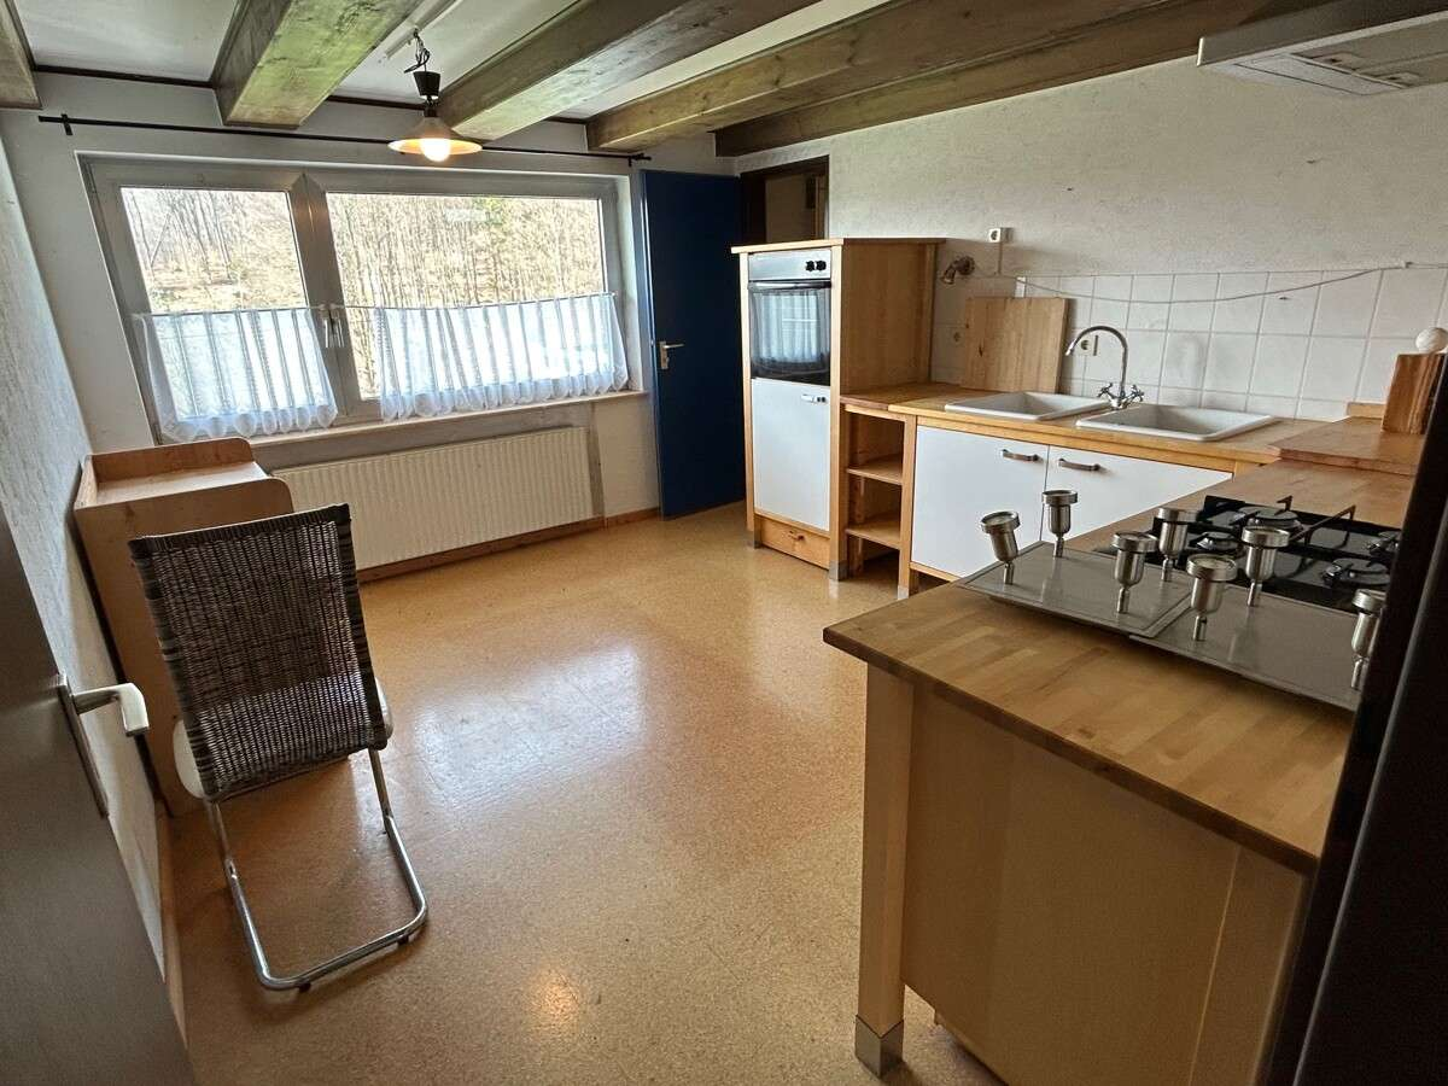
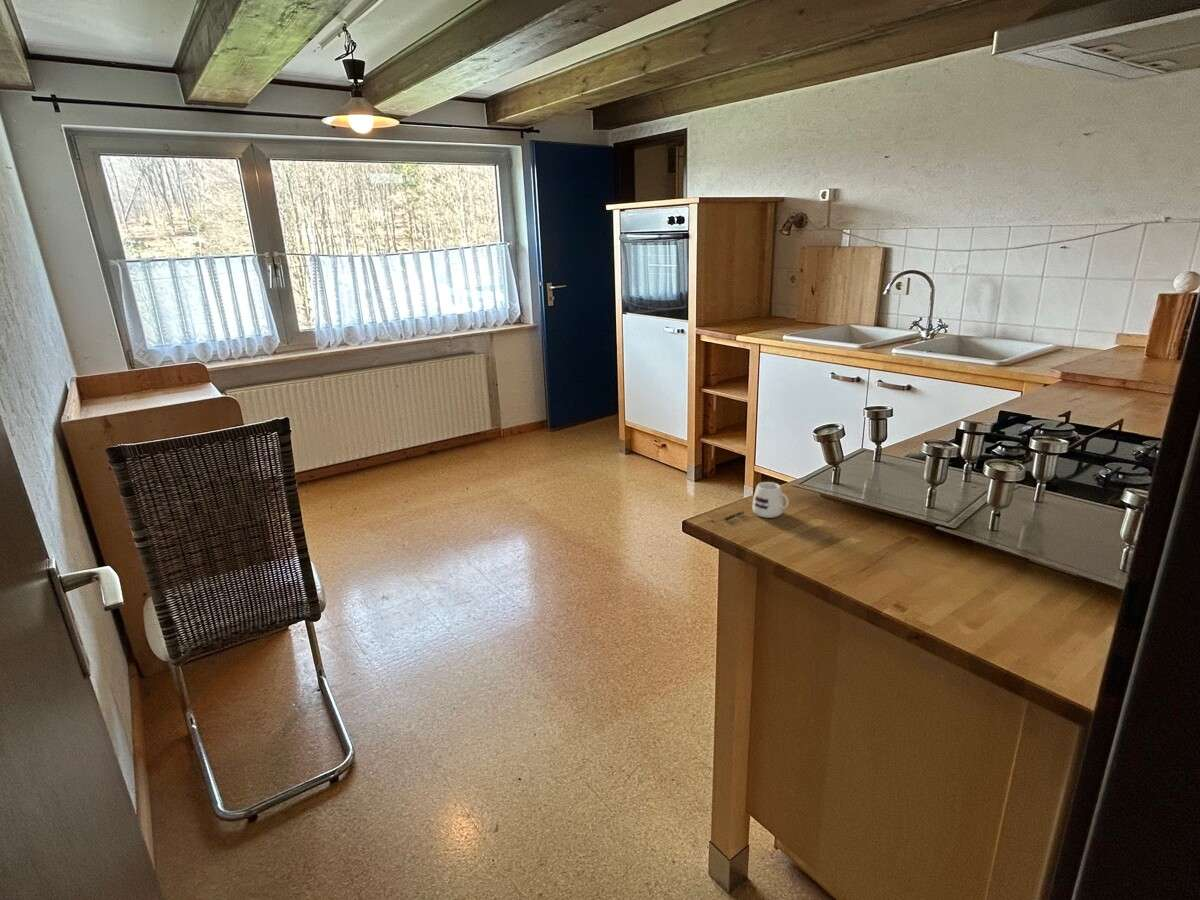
+ mug [723,481,790,522]
